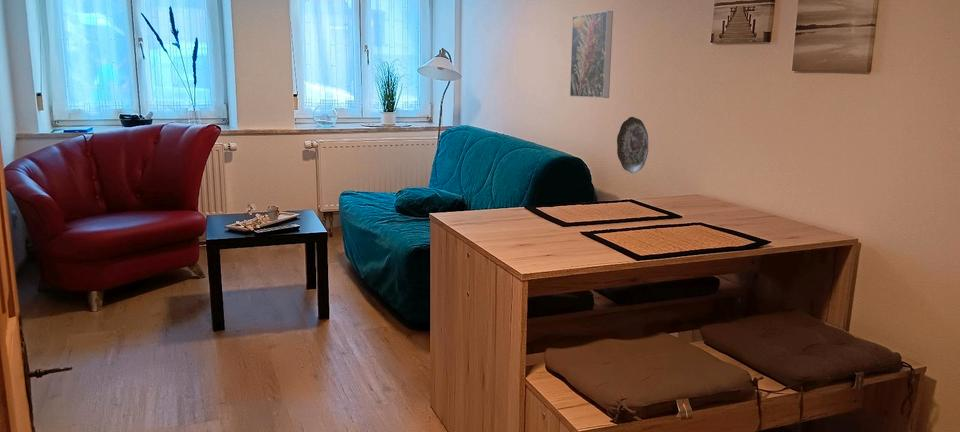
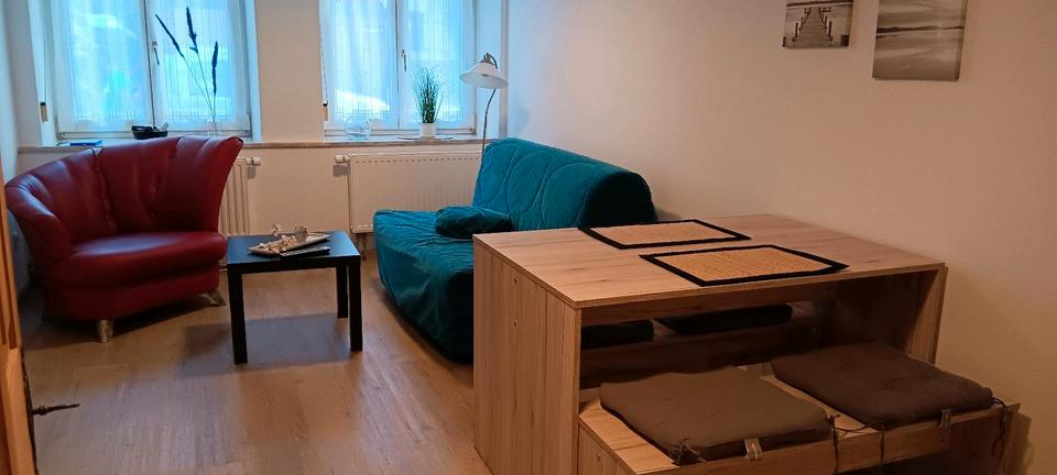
- decorative plate [616,116,649,174]
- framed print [569,10,614,99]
